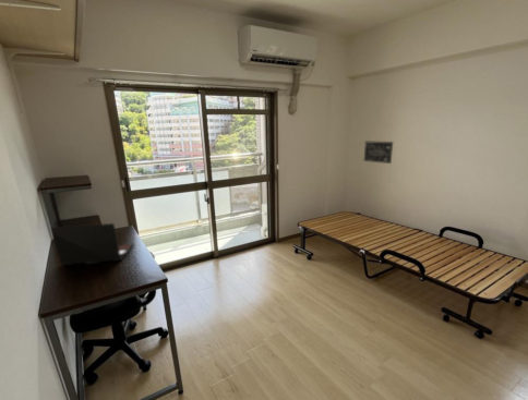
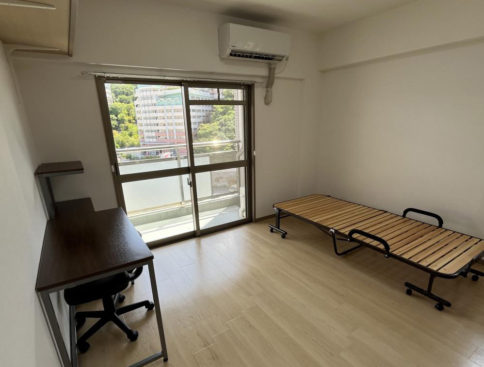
- wall art [363,141,394,165]
- laptop [50,222,135,267]
